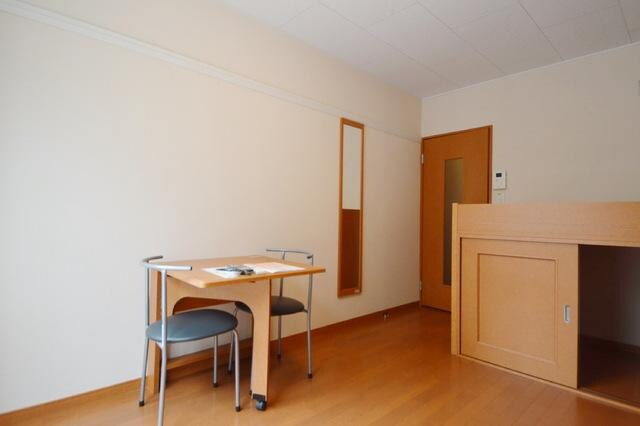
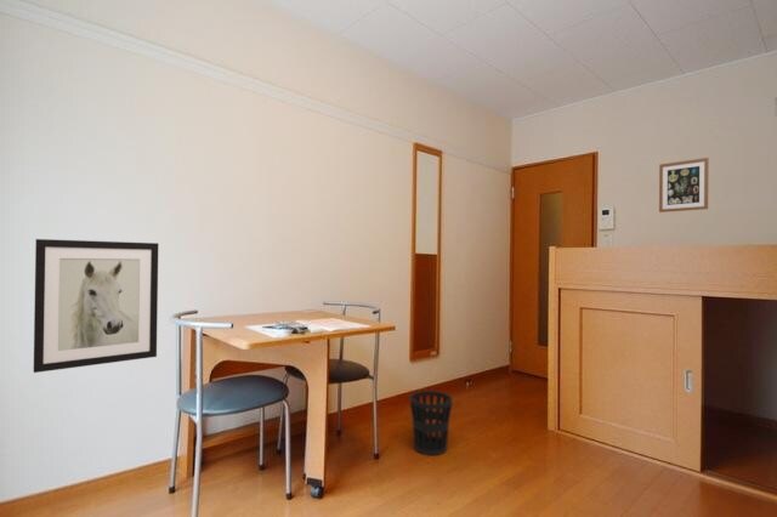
+ wall art [33,238,159,374]
+ wastebasket [409,390,454,456]
+ wall art [658,157,709,214]
